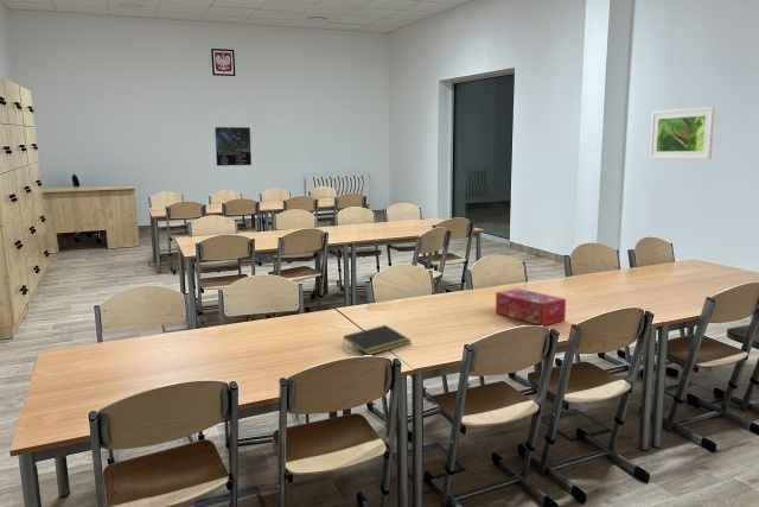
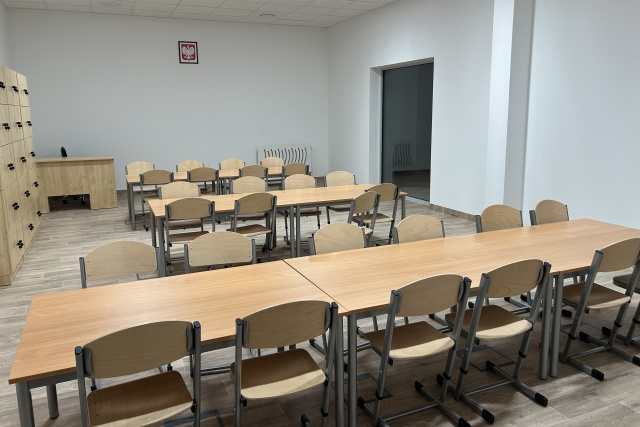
- tissue box [495,287,567,327]
- map [213,126,253,167]
- notepad [342,324,413,356]
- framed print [649,106,716,160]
